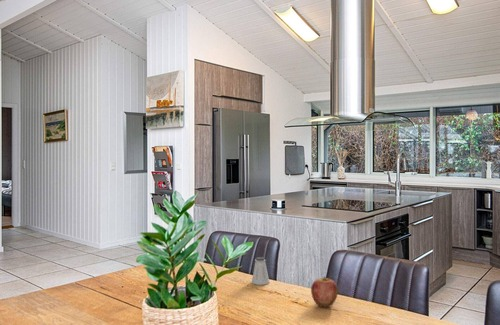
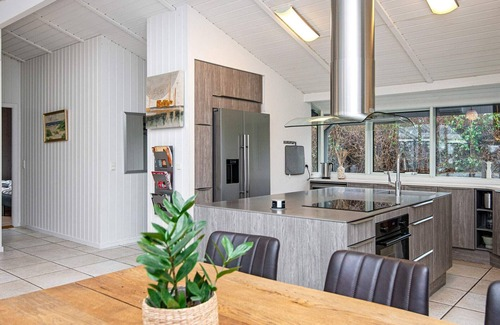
- apple [310,275,339,308]
- saltshaker [251,256,270,286]
